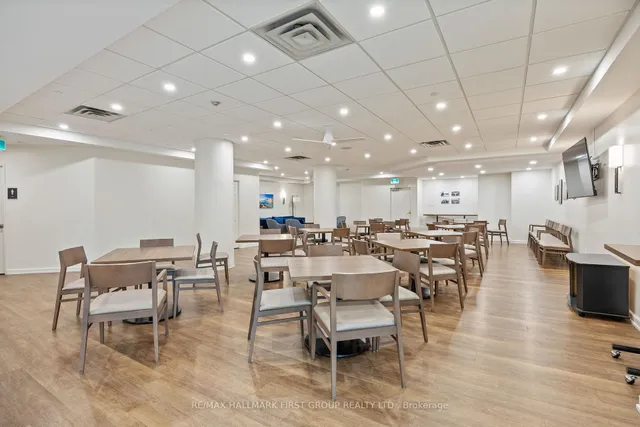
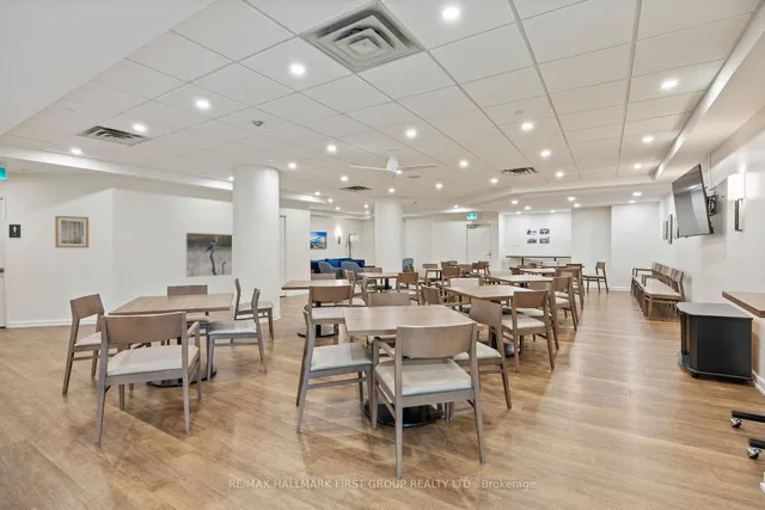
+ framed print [184,232,233,278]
+ wall art [54,215,90,248]
